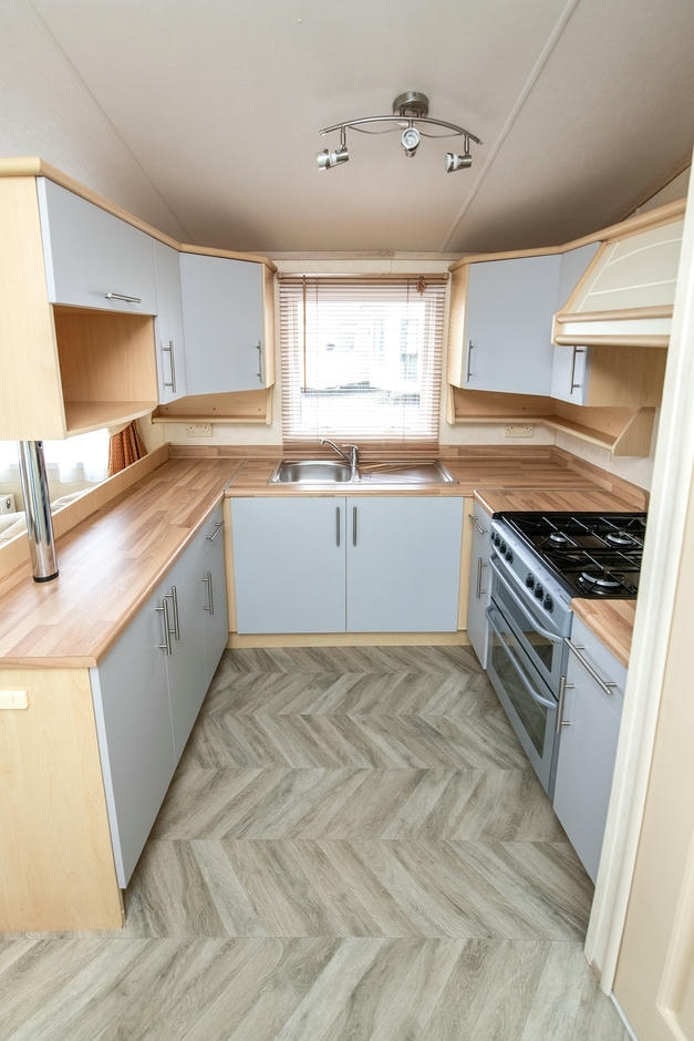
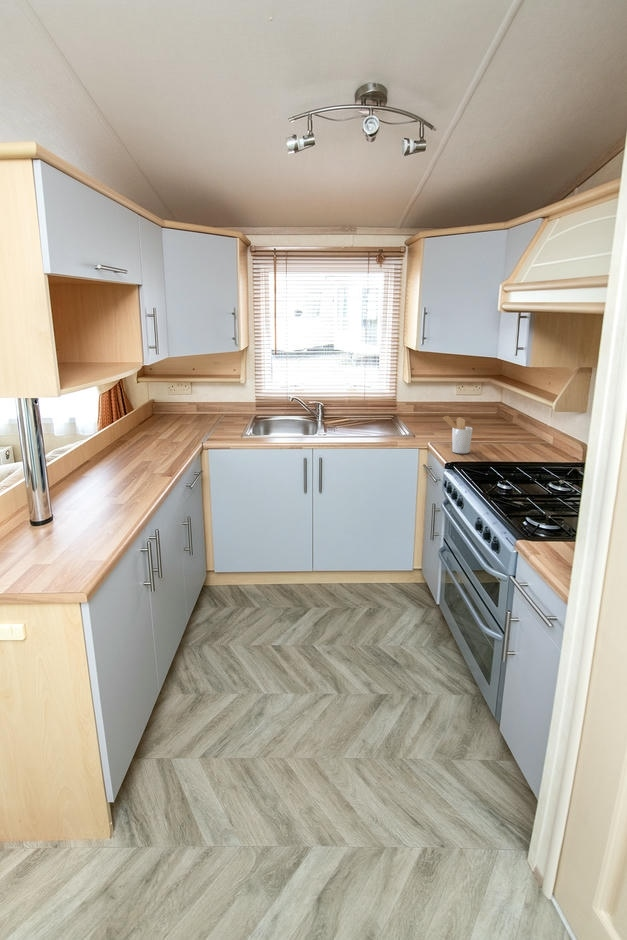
+ utensil holder [442,415,473,454]
